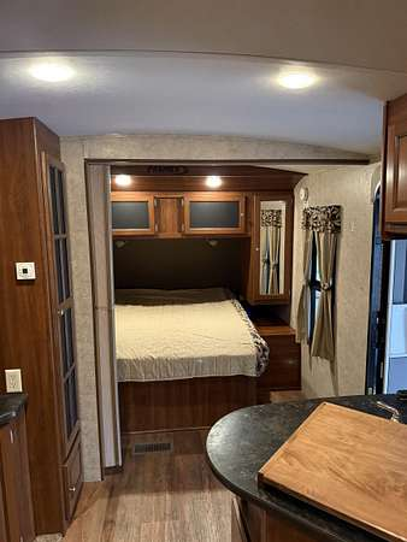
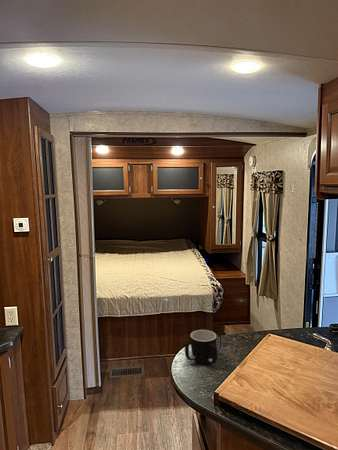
+ mug [184,329,222,365]
